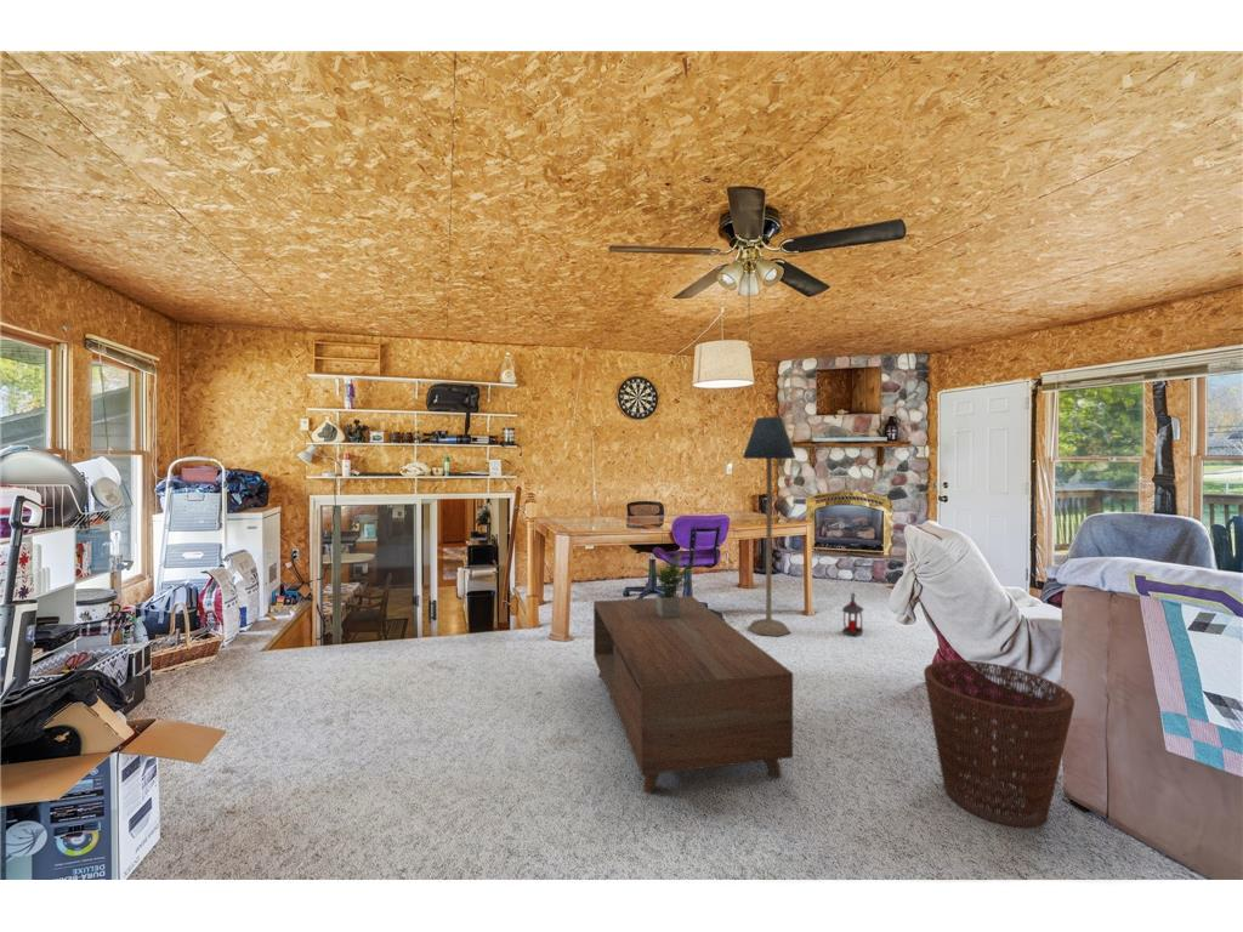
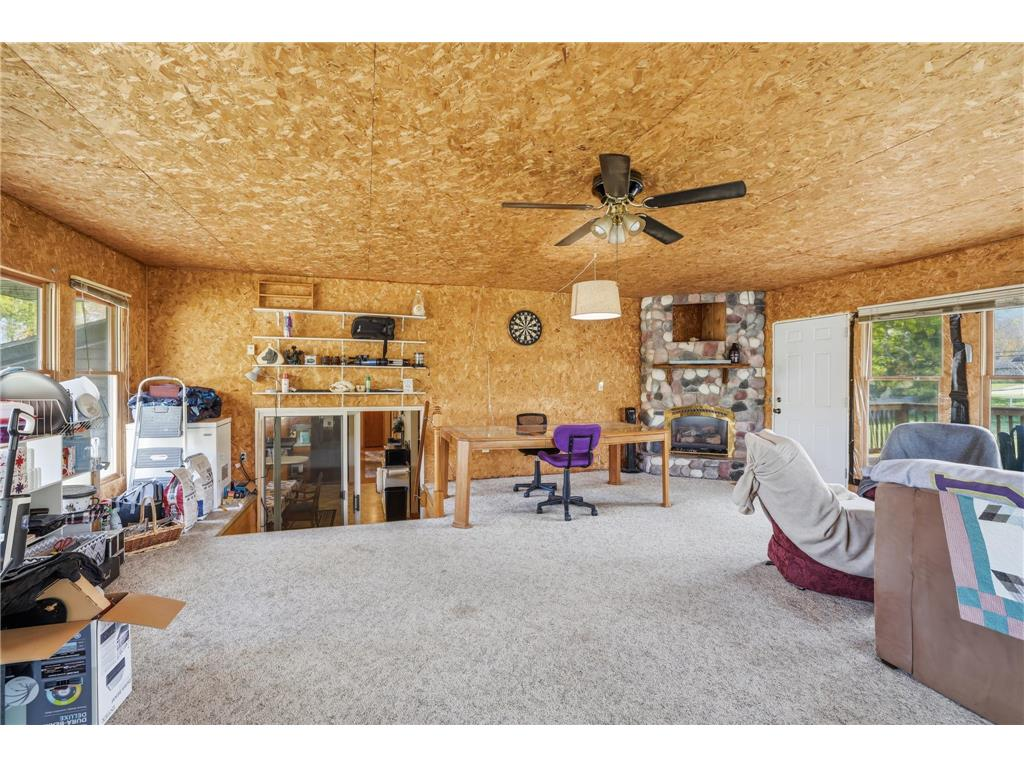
- floor lamp [742,416,798,637]
- lantern [841,591,864,638]
- coffee table [592,552,794,795]
- basket [923,659,1075,830]
